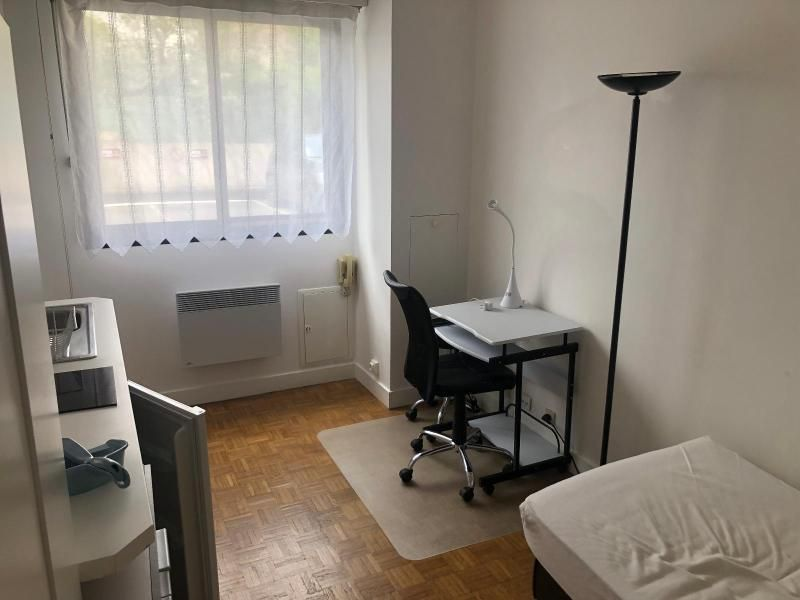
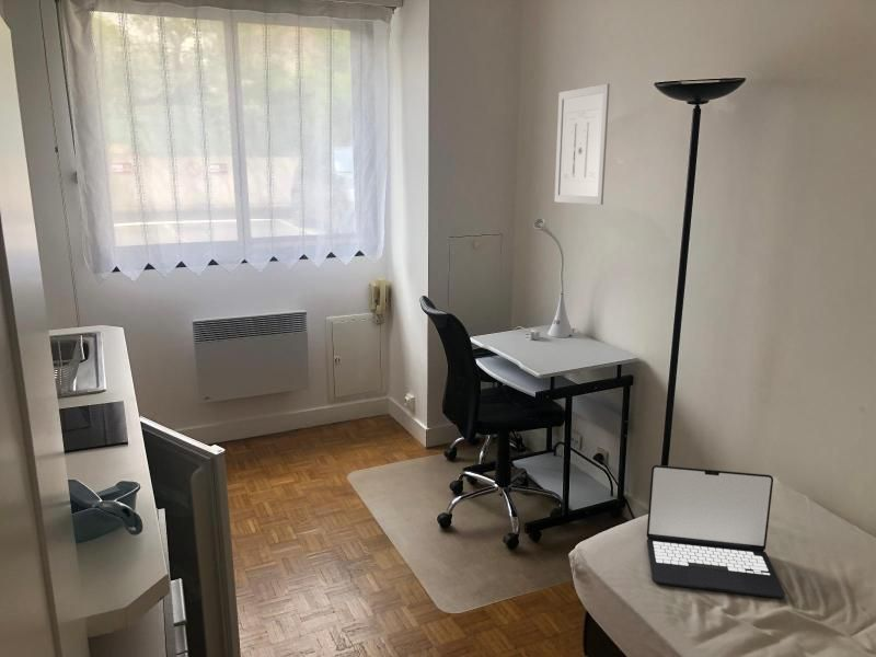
+ laptop [646,464,786,599]
+ wall art [553,83,611,206]
